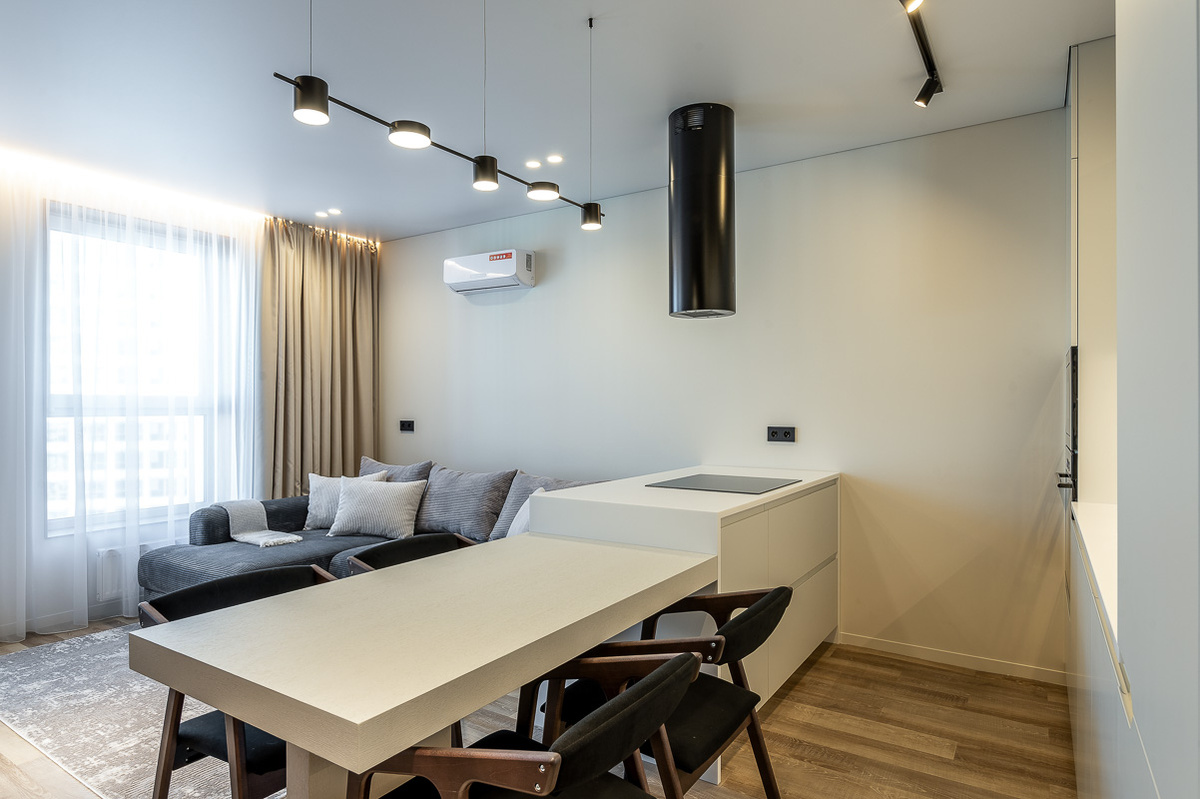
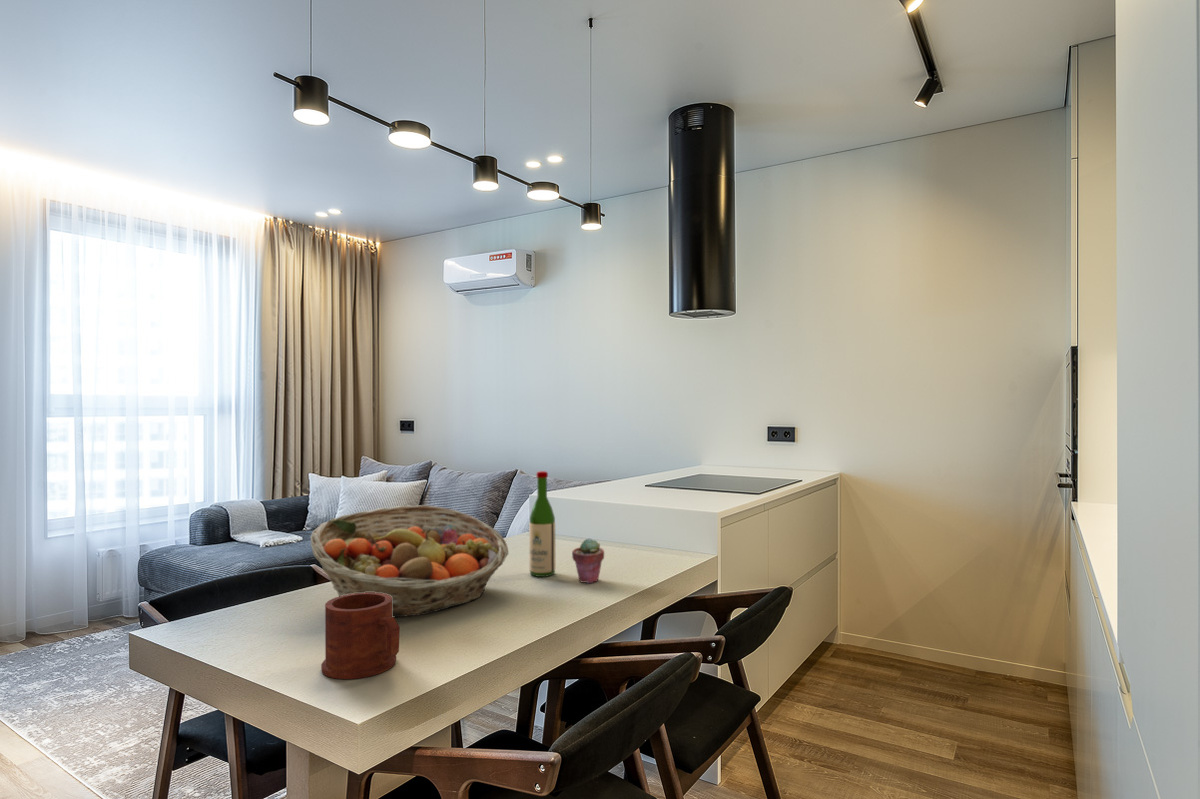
+ wine bottle [528,470,556,578]
+ potted succulent [571,537,605,584]
+ fruit basket [309,504,510,618]
+ mug [320,592,401,680]
